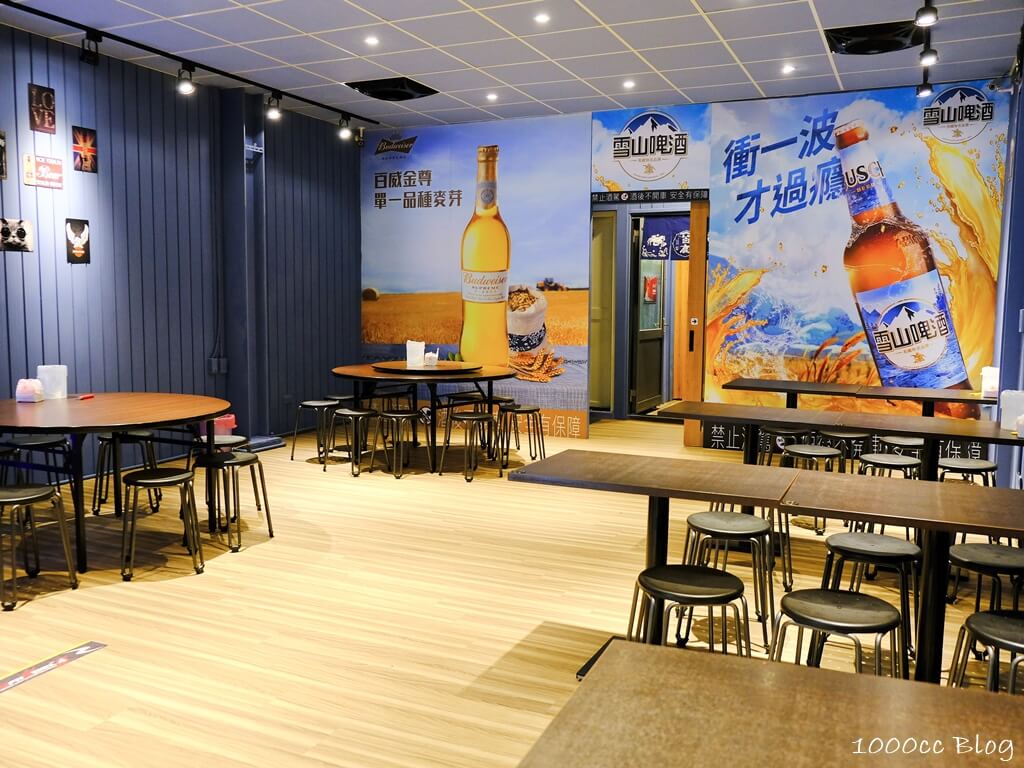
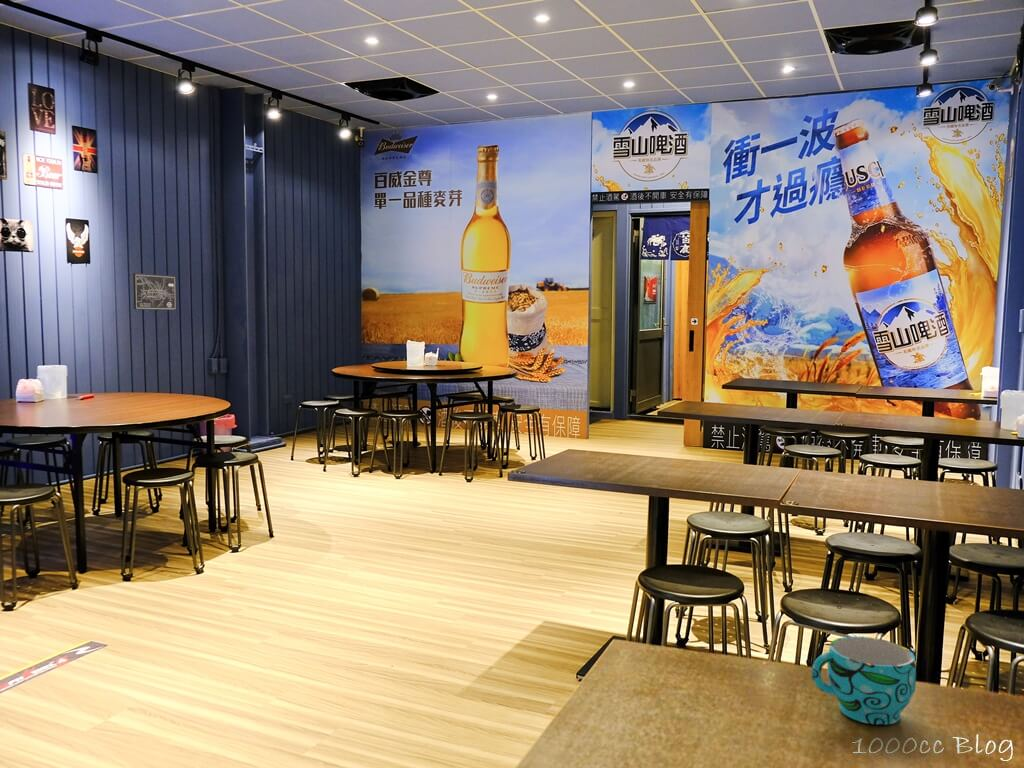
+ cup [811,636,917,726]
+ wall art [132,272,178,311]
